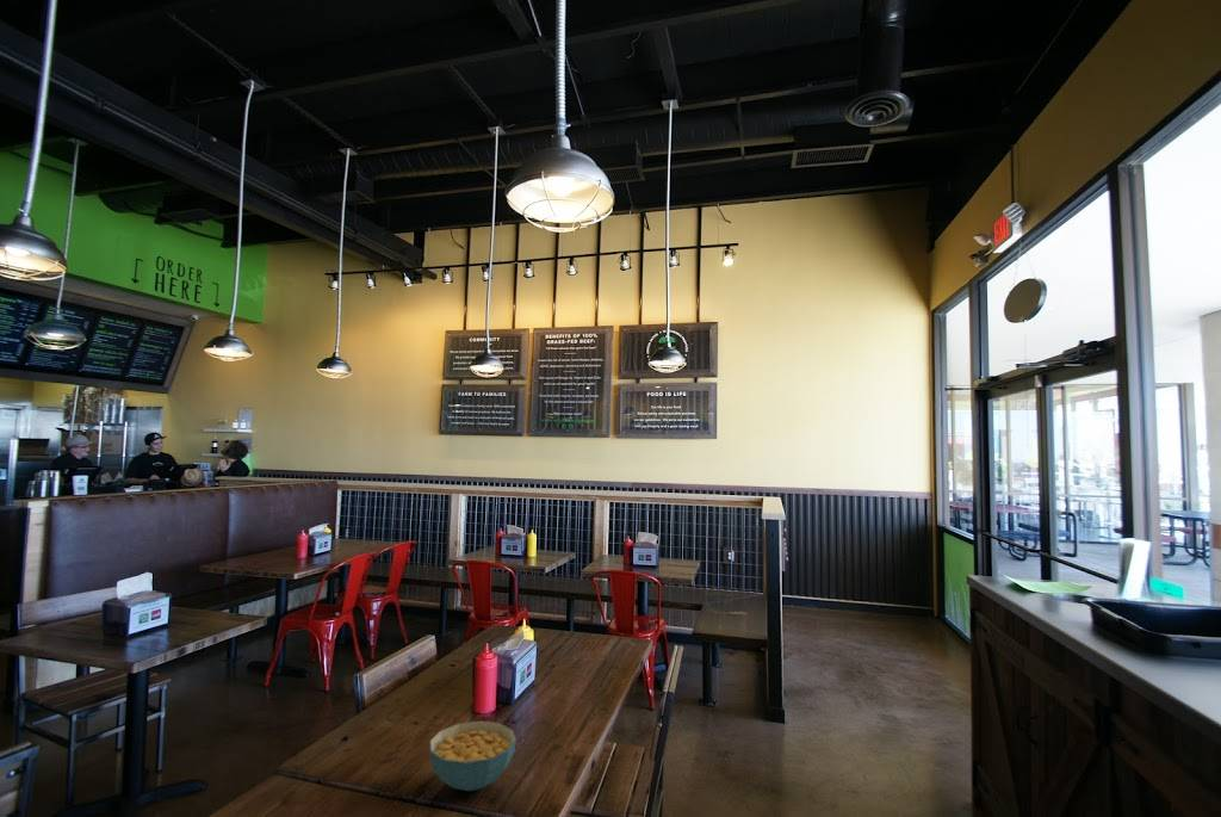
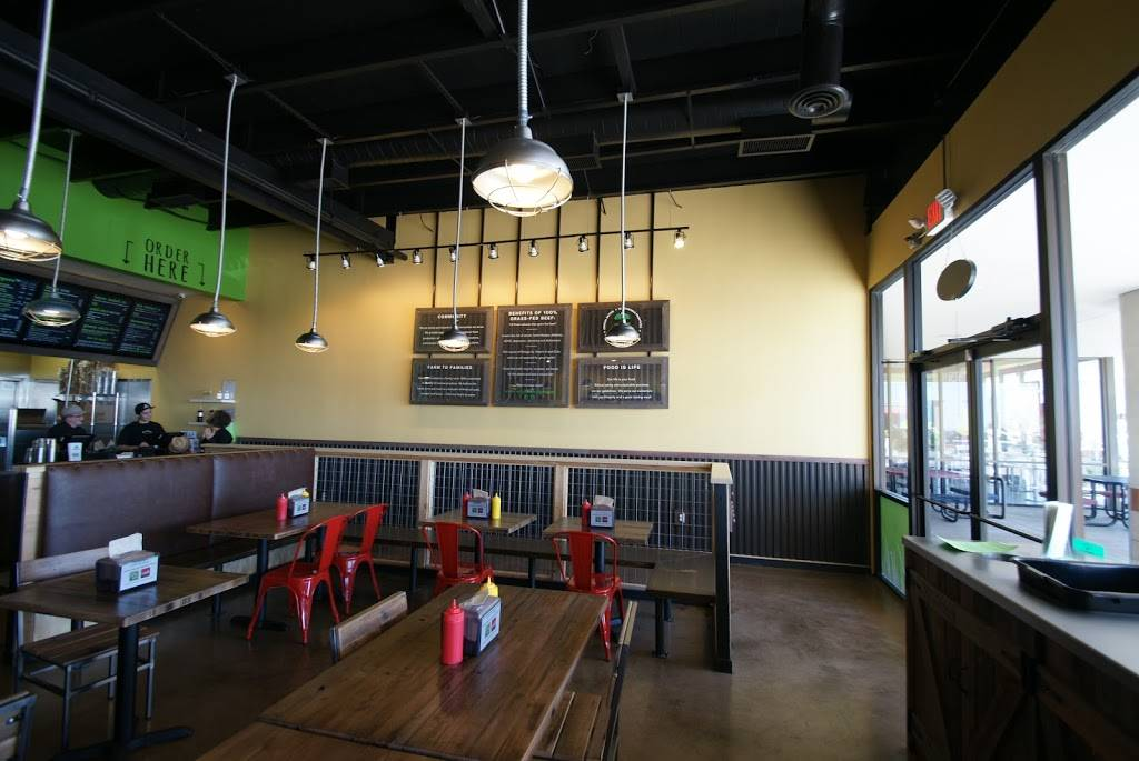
- cereal bowl [428,720,517,792]
